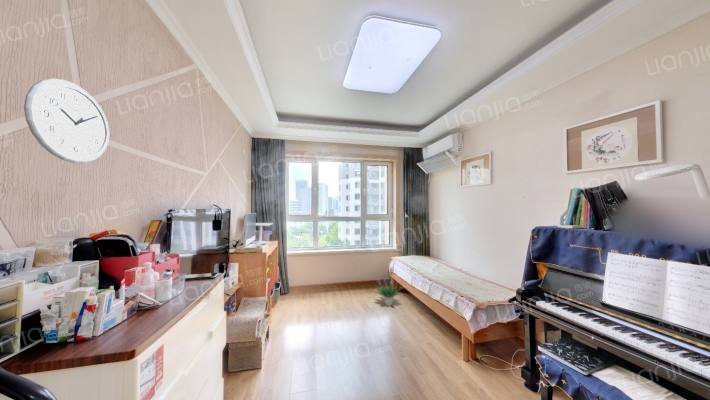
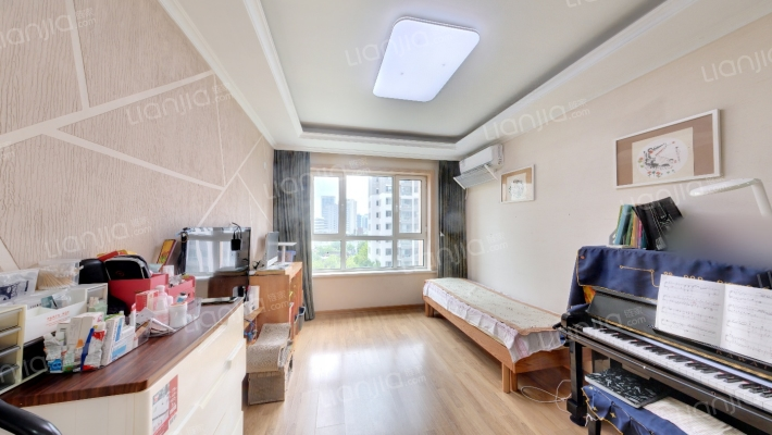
- potted plant [374,267,402,307]
- wall clock [23,78,110,164]
